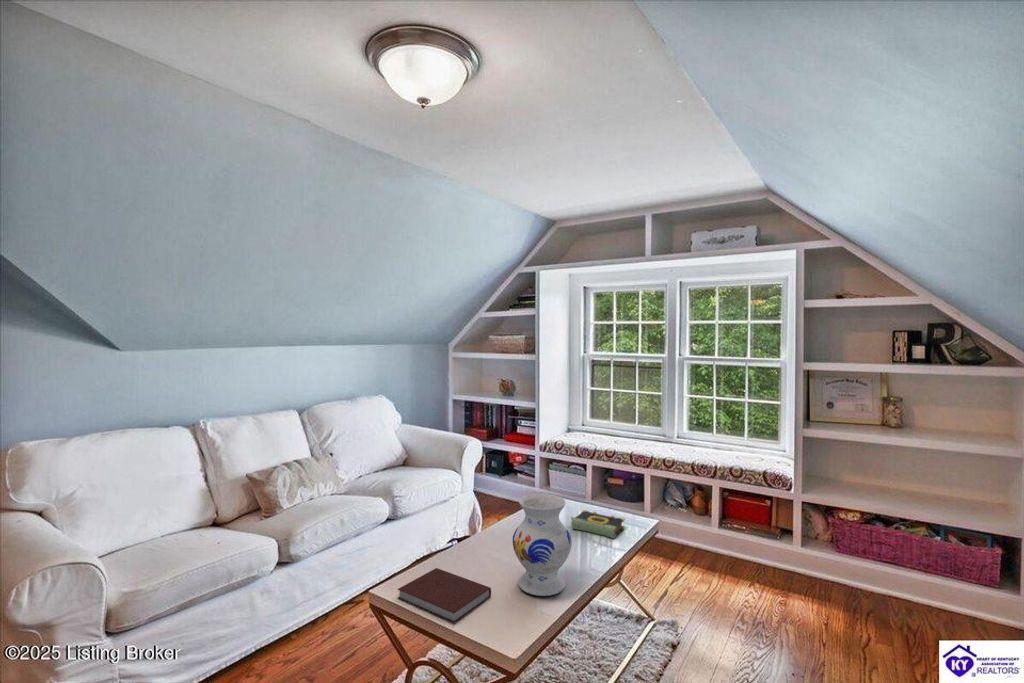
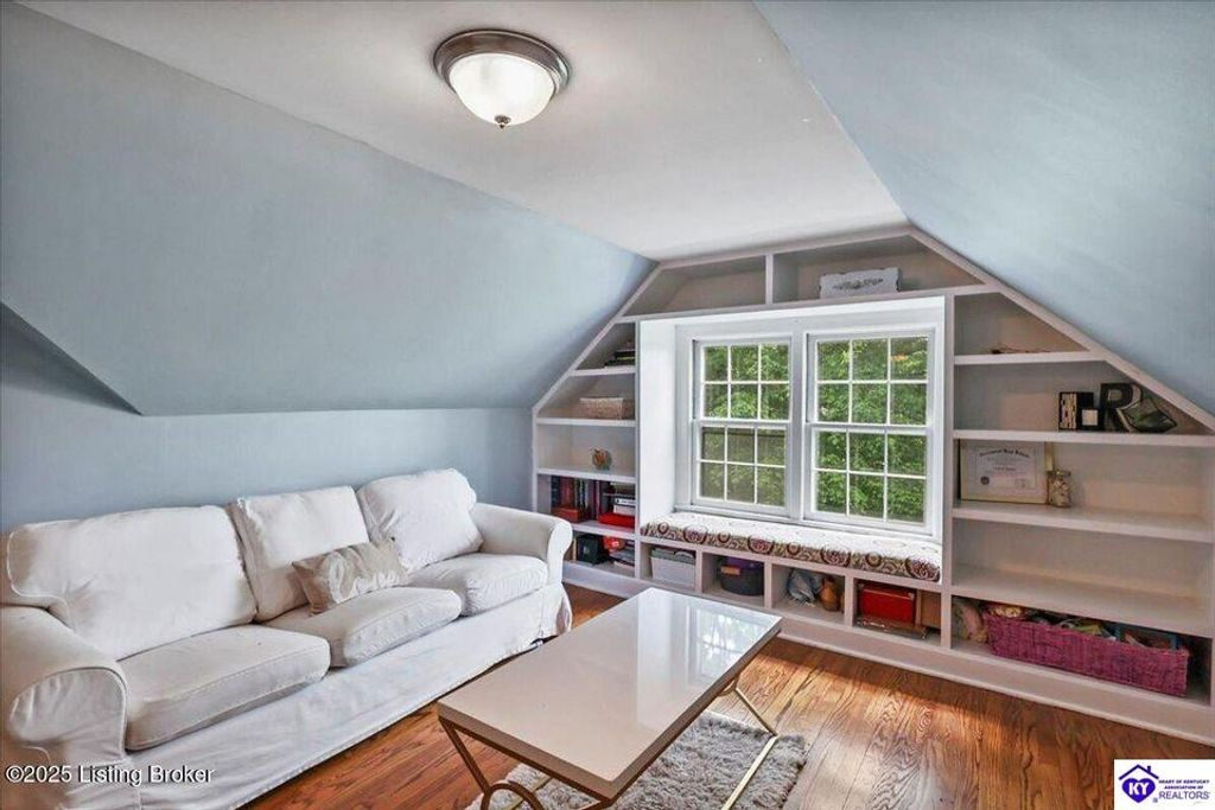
- vase [512,493,573,597]
- book [570,509,626,540]
- notebook [397,567,492,624]
